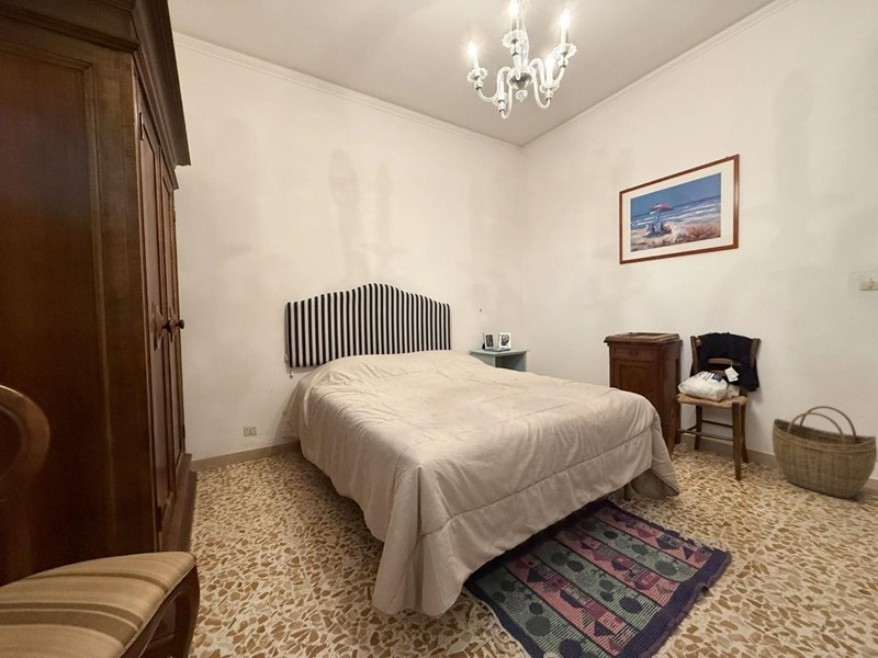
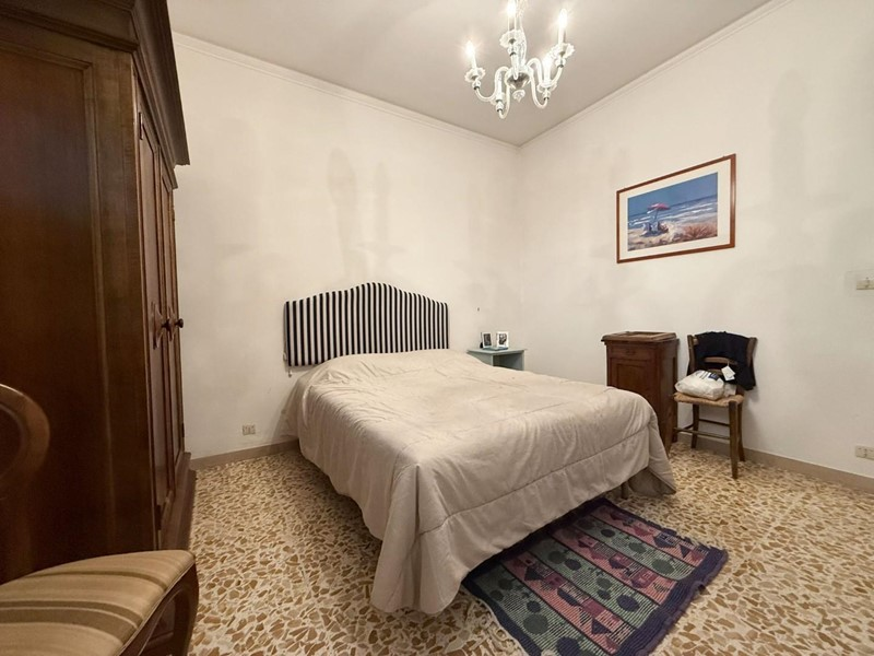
- woven basket [770,405,878,500]
